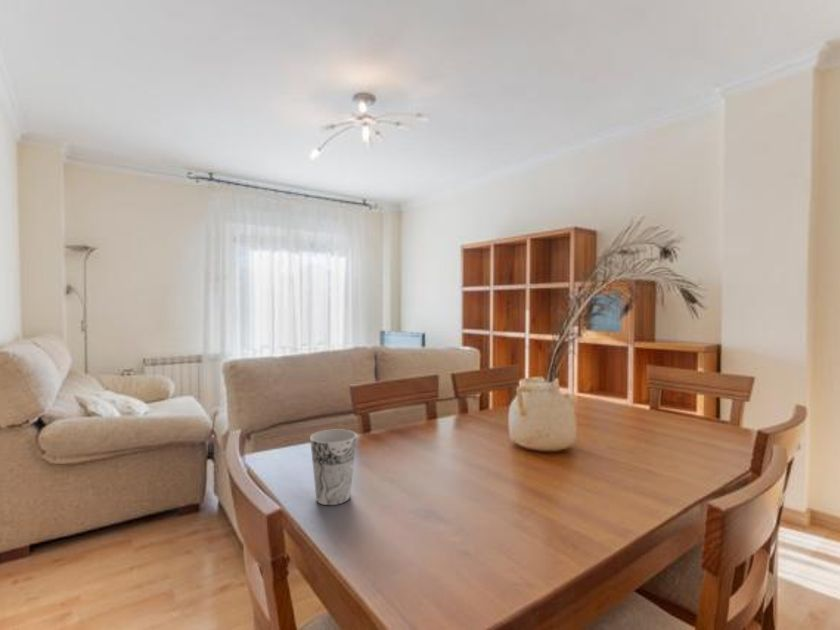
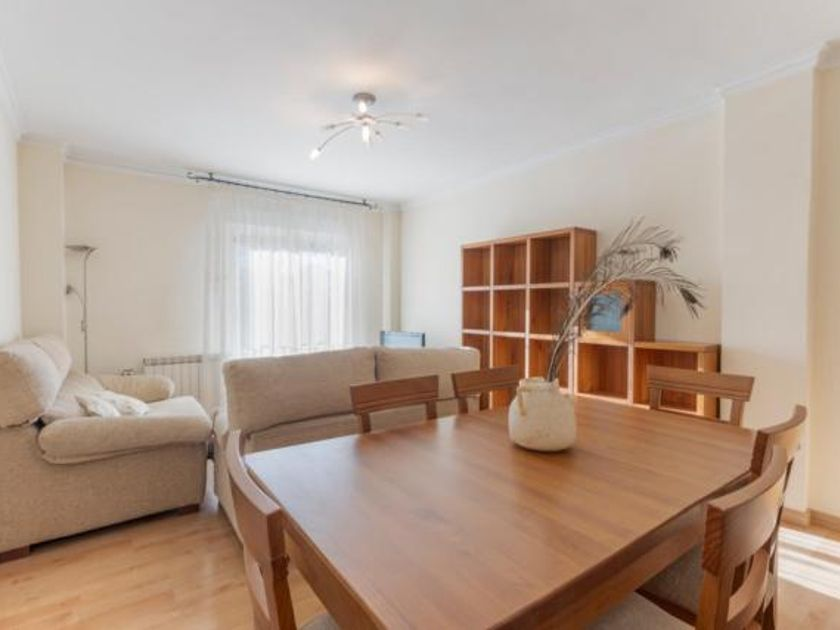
- cup [309,428,358,506]
